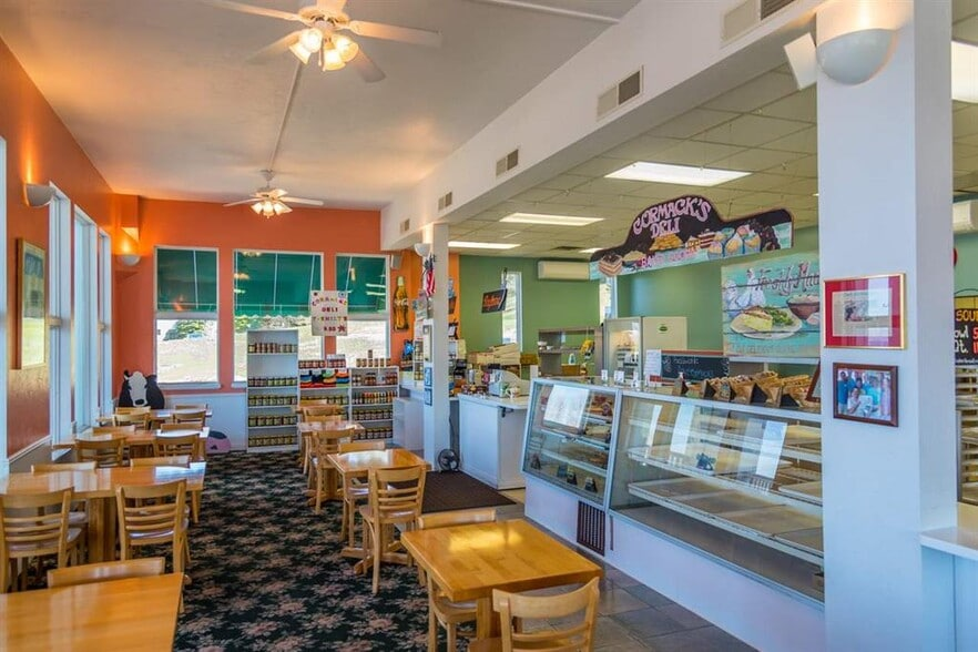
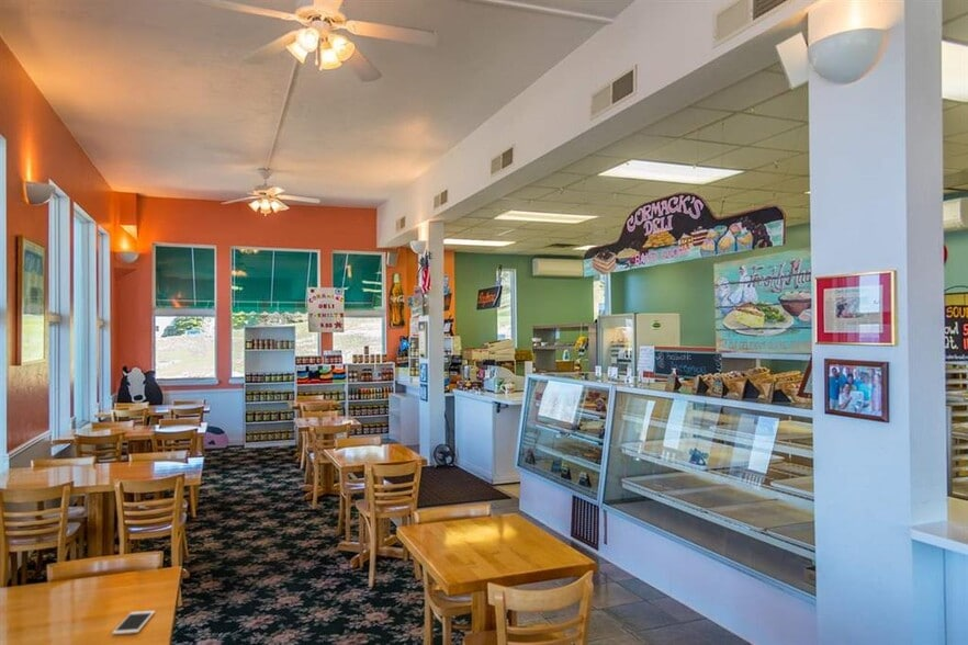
+ cell phone [111,610,156,636]
